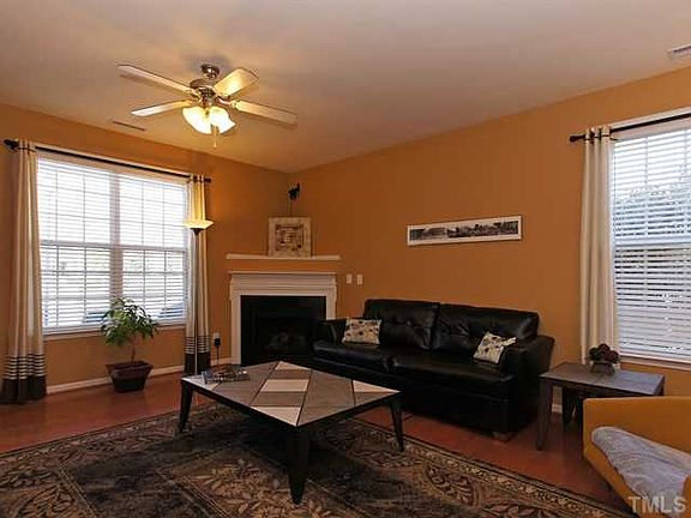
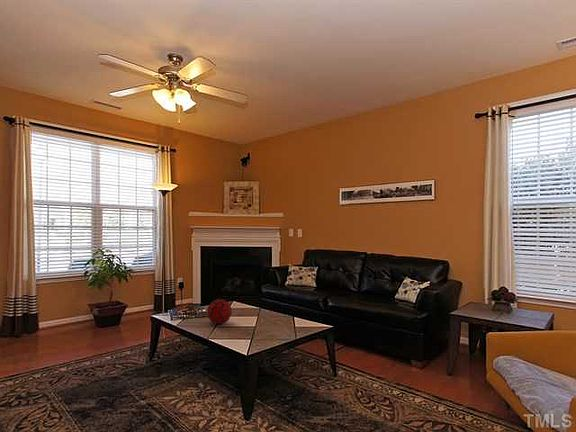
+ decorative orb [206,298,233,325]
